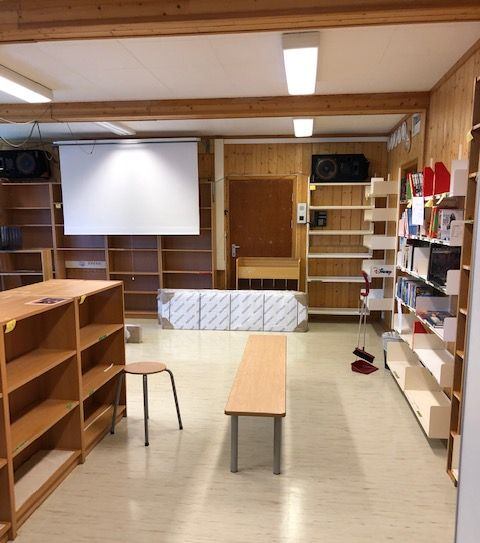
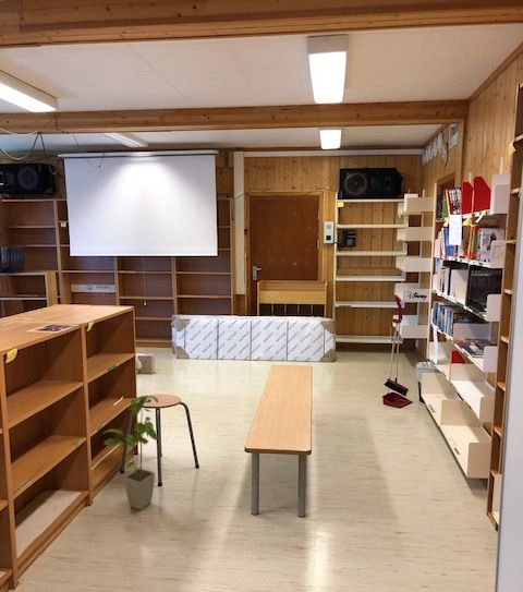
+ house plant [100,395,159,511]
